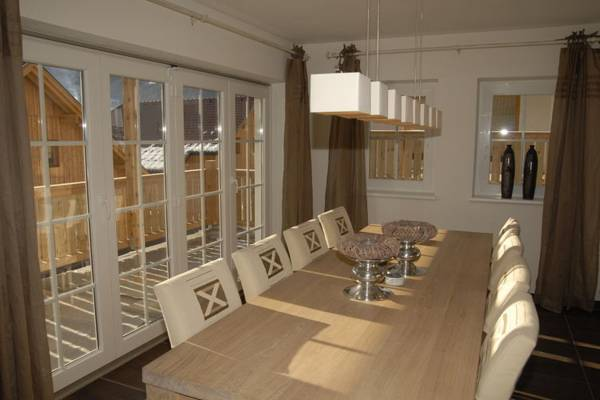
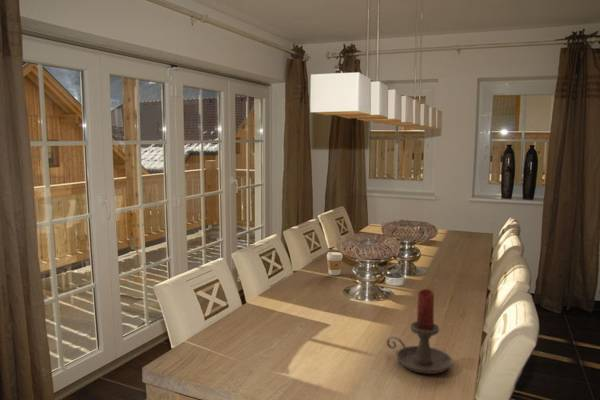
+ candle holder [386,288,453,375]
+ coffee cup [326,251,344,276]
